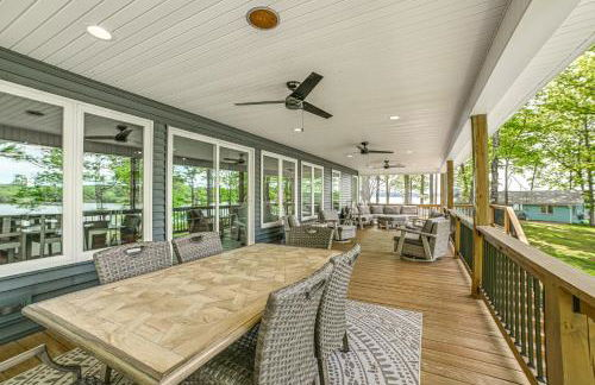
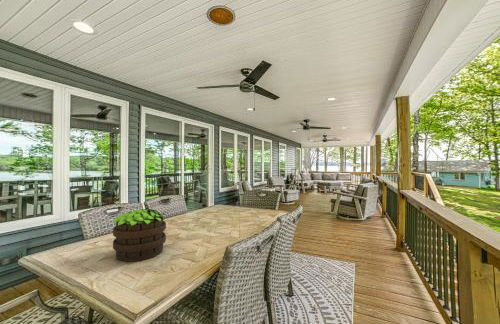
+ potted plant [111,208,168,263]
